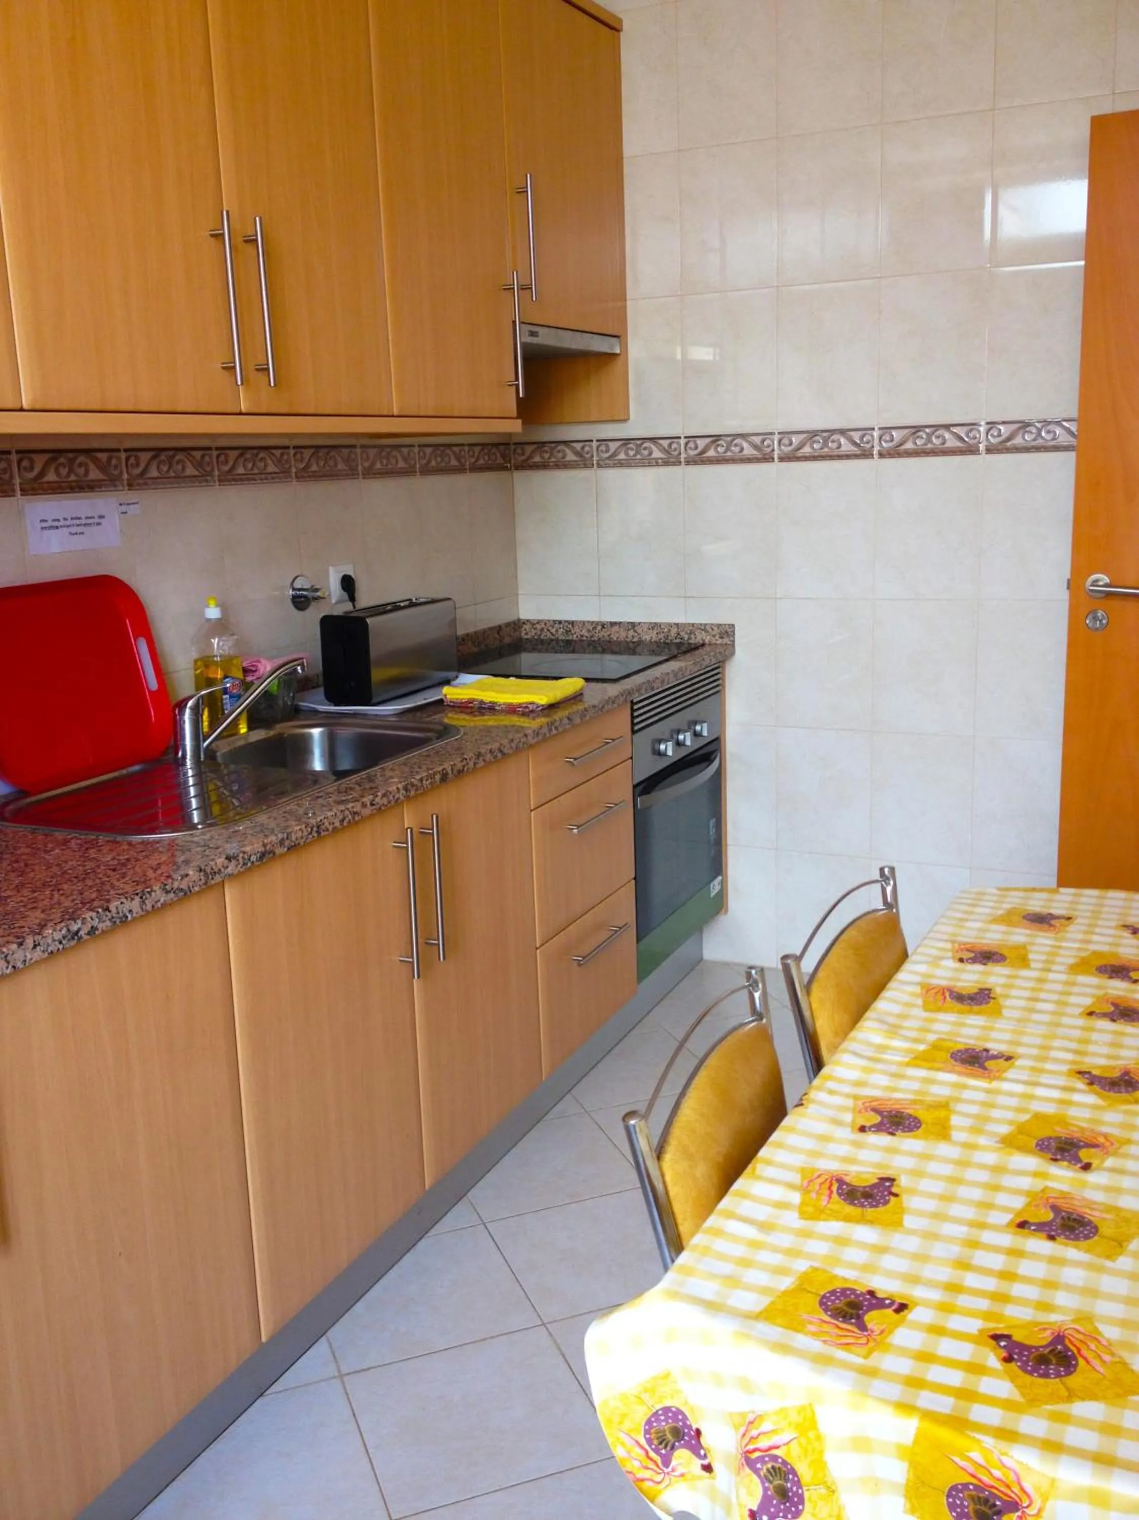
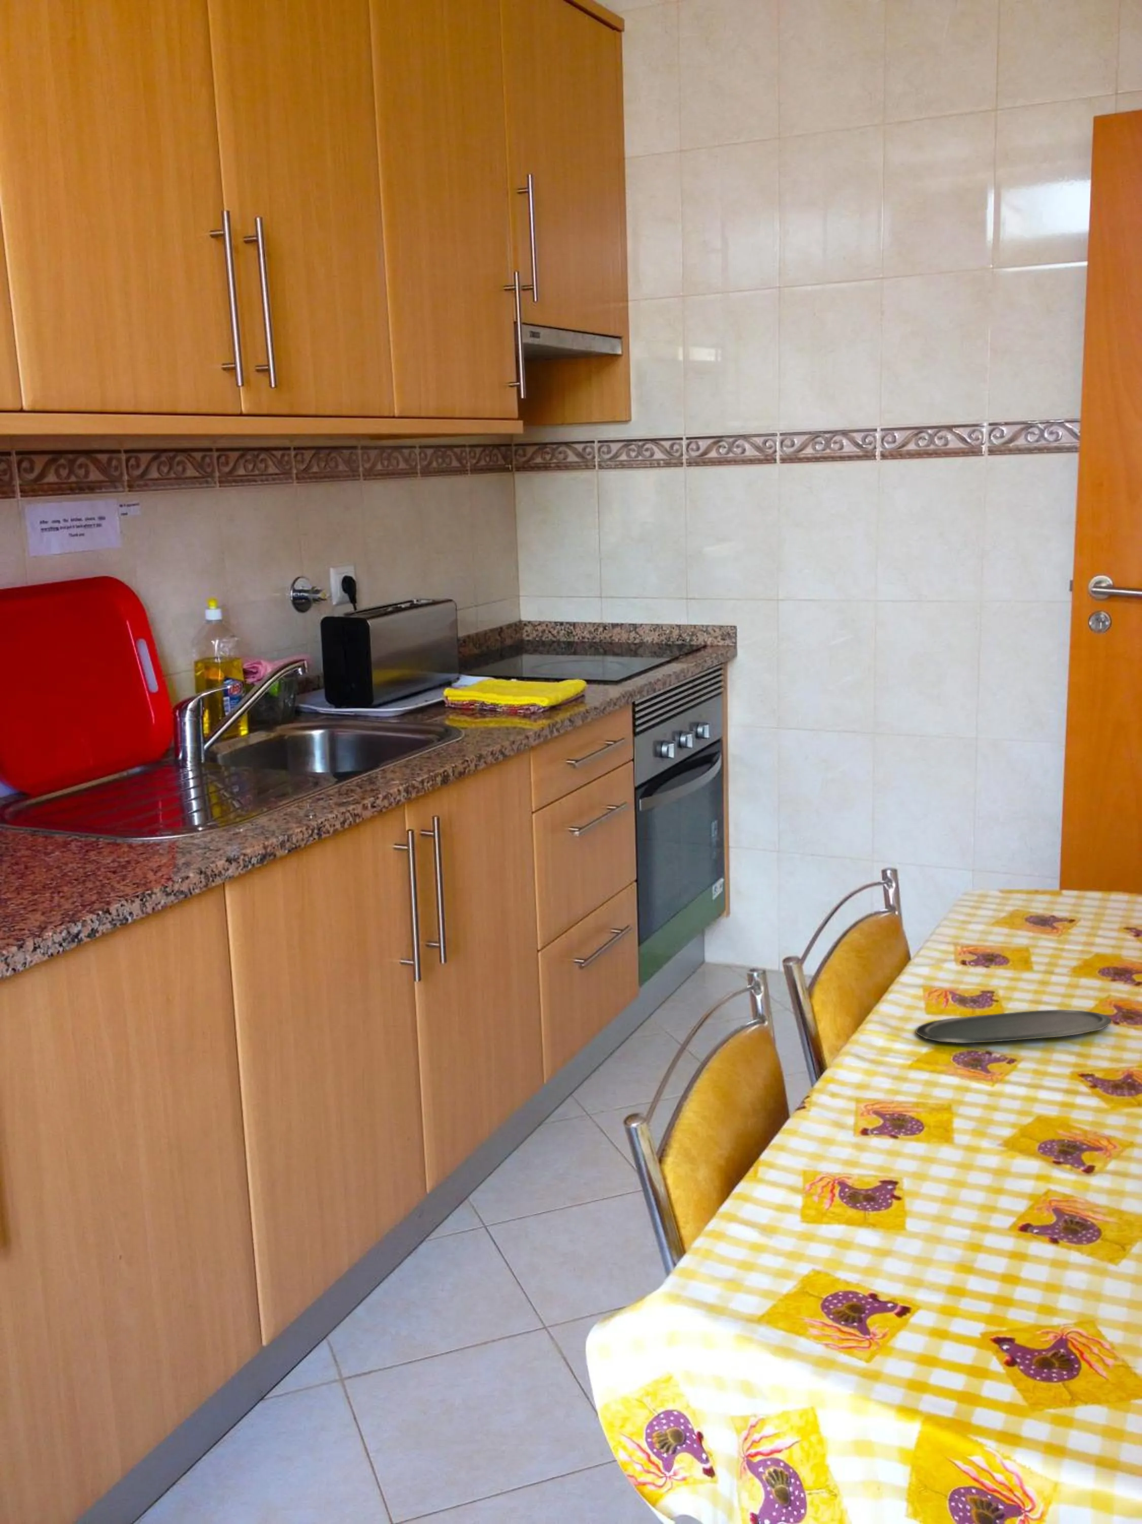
+ oval tray [915,1009,1112,1044]
